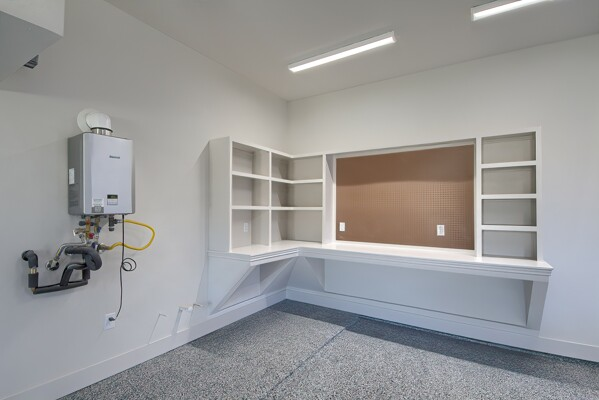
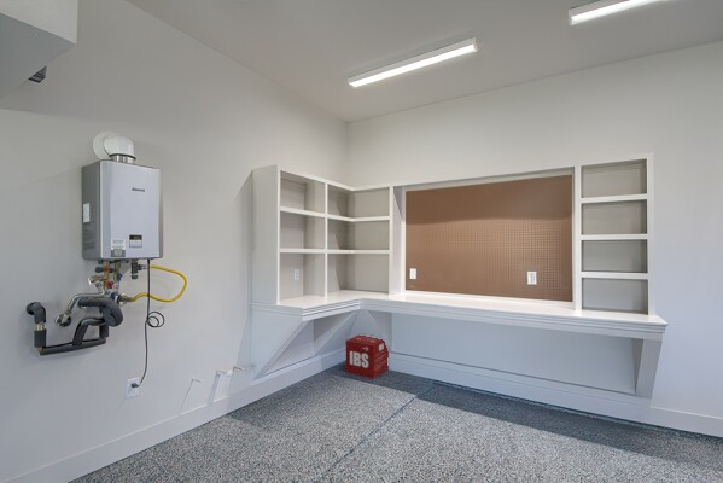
+ product box [345,334,390,380]
